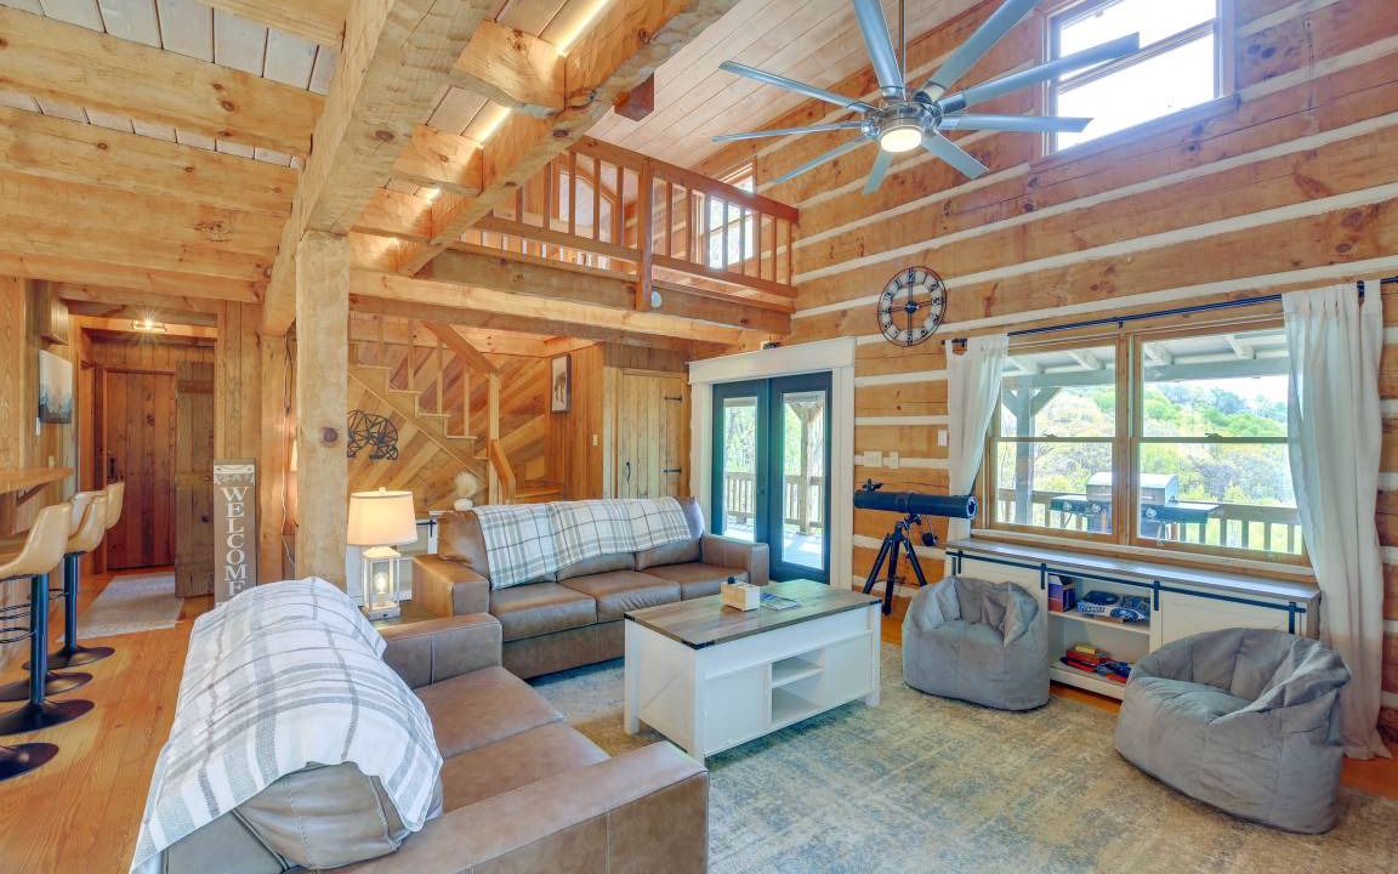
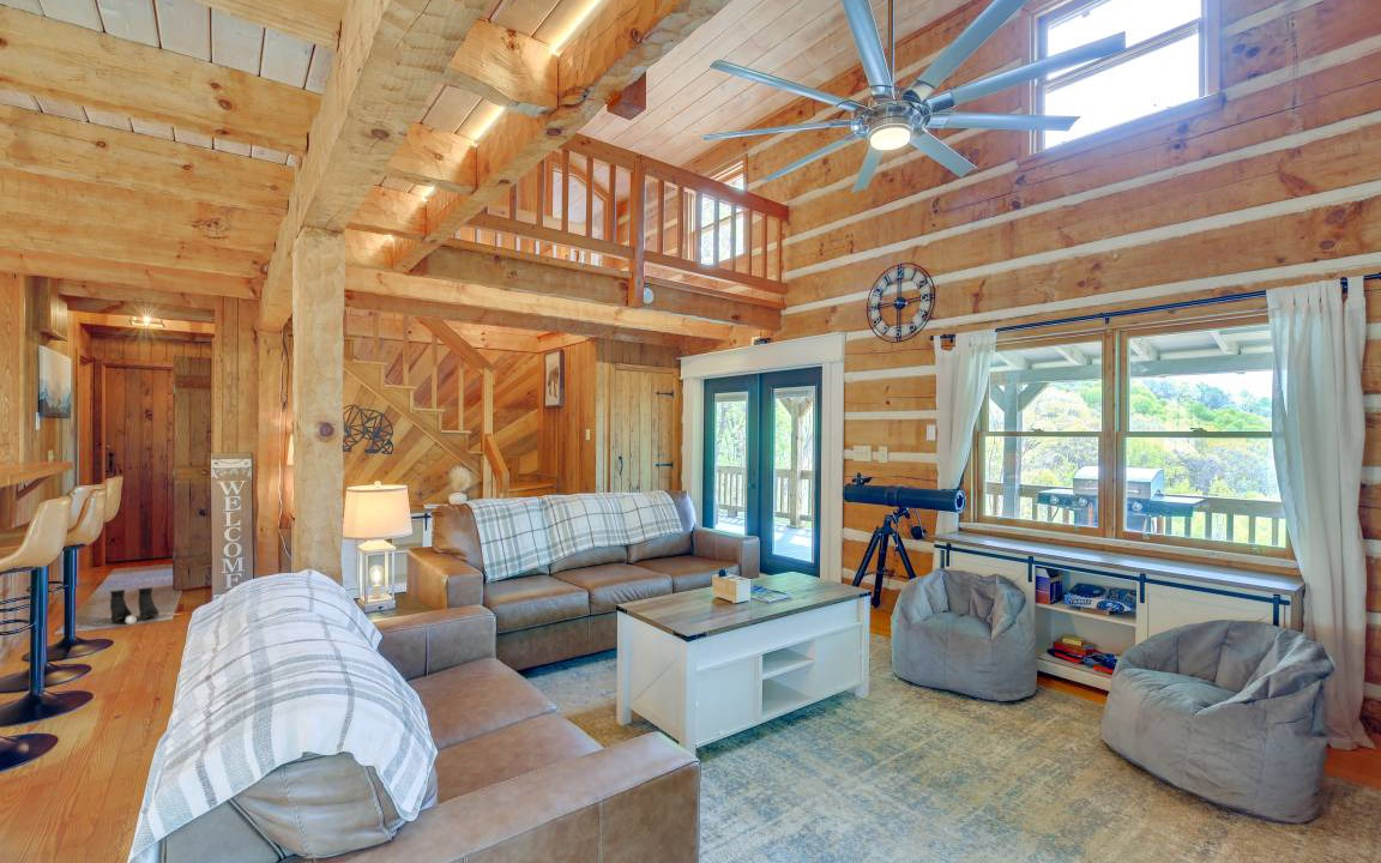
+ boots [109,586,159,626]
